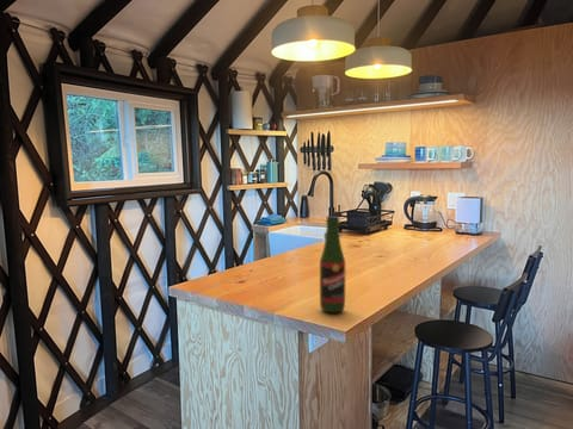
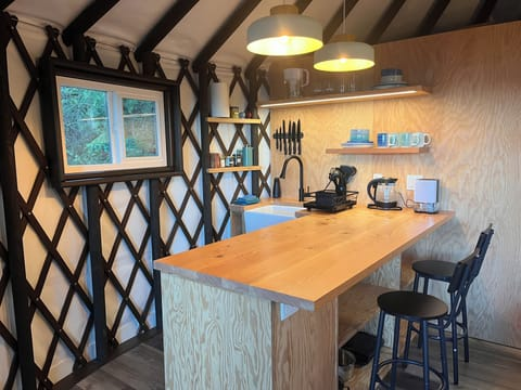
- beer bottle [319,214,346,313]
